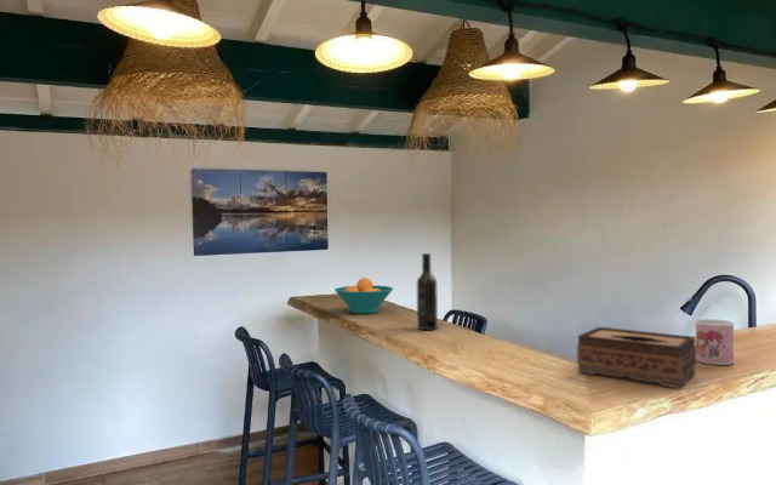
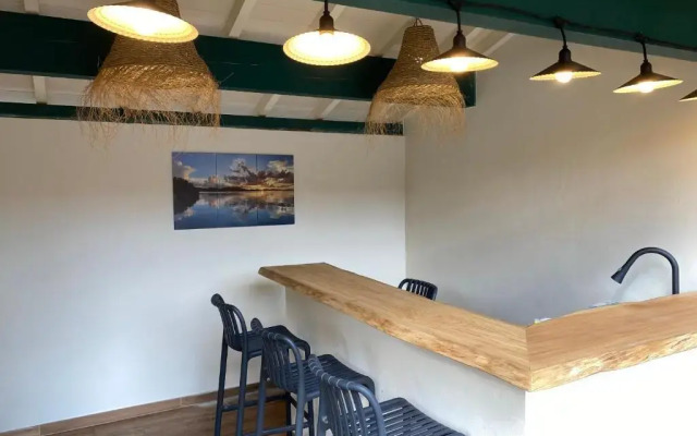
- wine bottle [416,252,439,331]
- fruit bowl [333,276,394,315]
- tissue box [576,326,697,390]
- mug [694,318,735,366]
